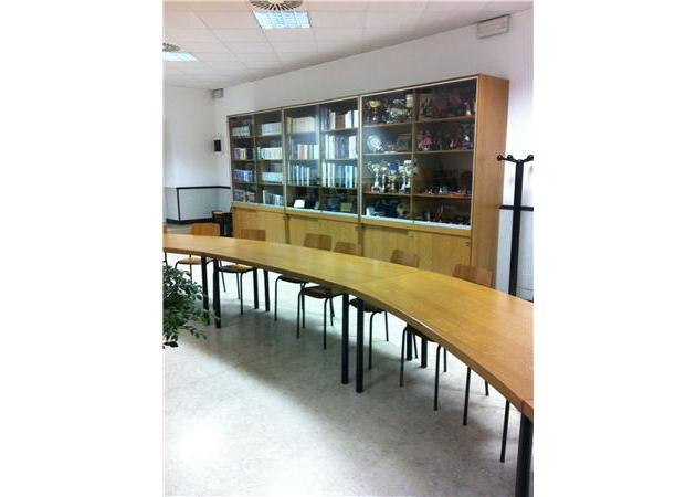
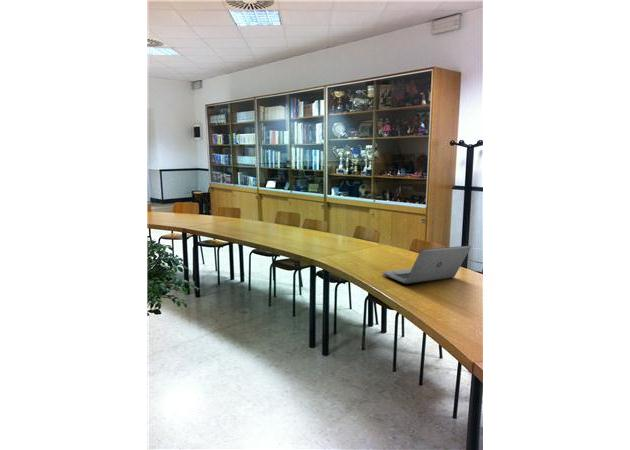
+ laptop [381,245,472,285]
